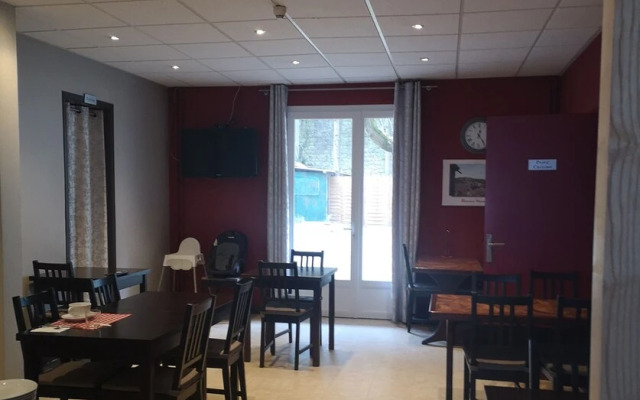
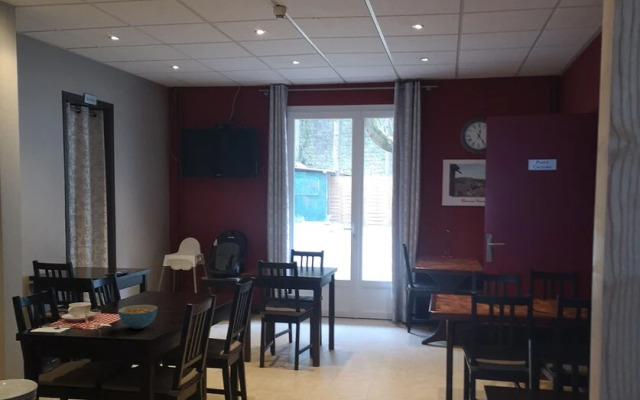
+ cereal bowl [118,304,158,330]
